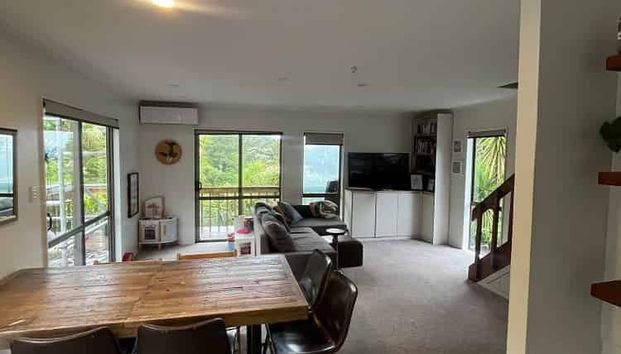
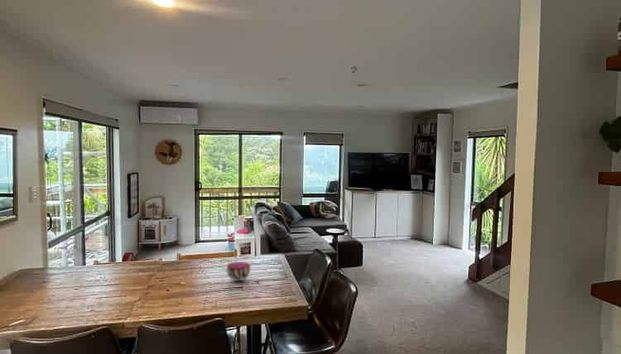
+ decorative bowl [226,261,251,282]
